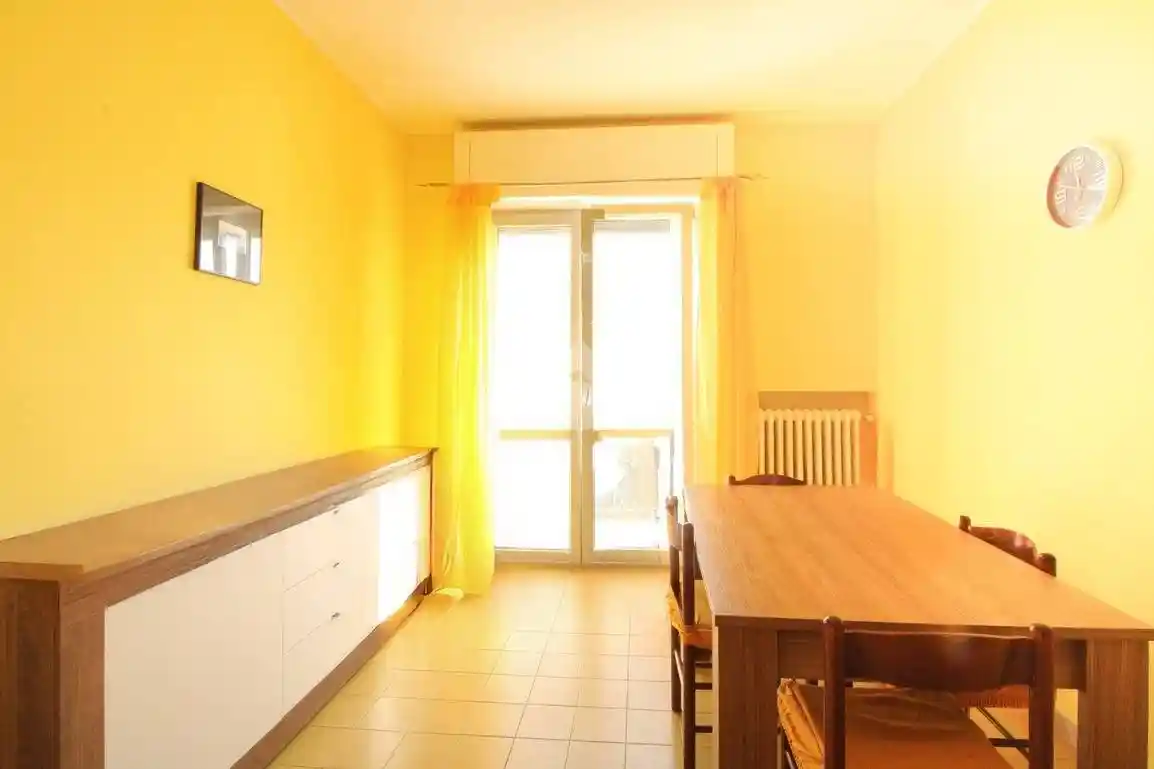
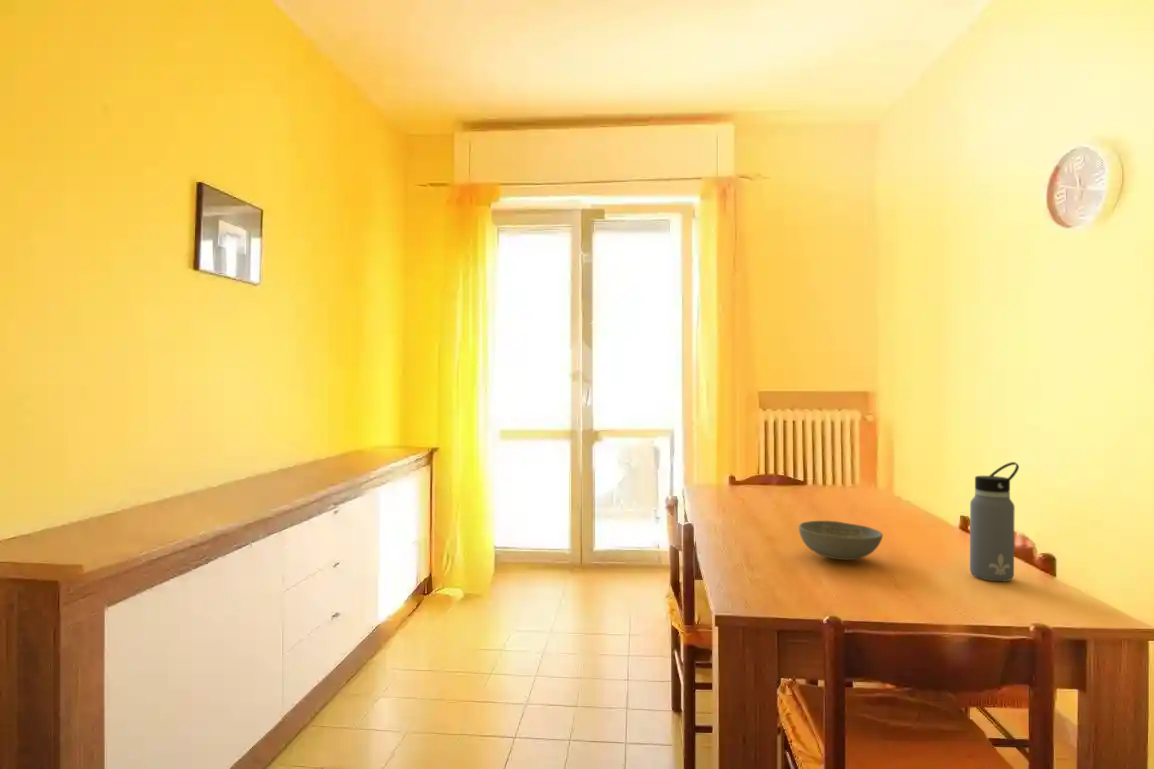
+ water bottle [969,461,1020,582]
+ bowl [798,520,884,561]
